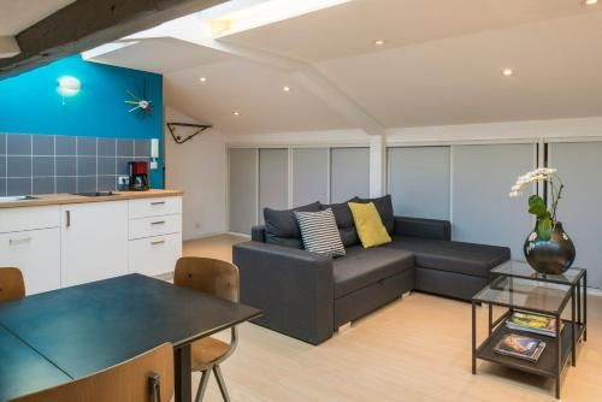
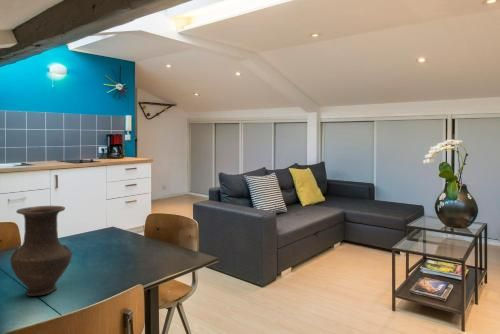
+ vase [9,205,73,297]
